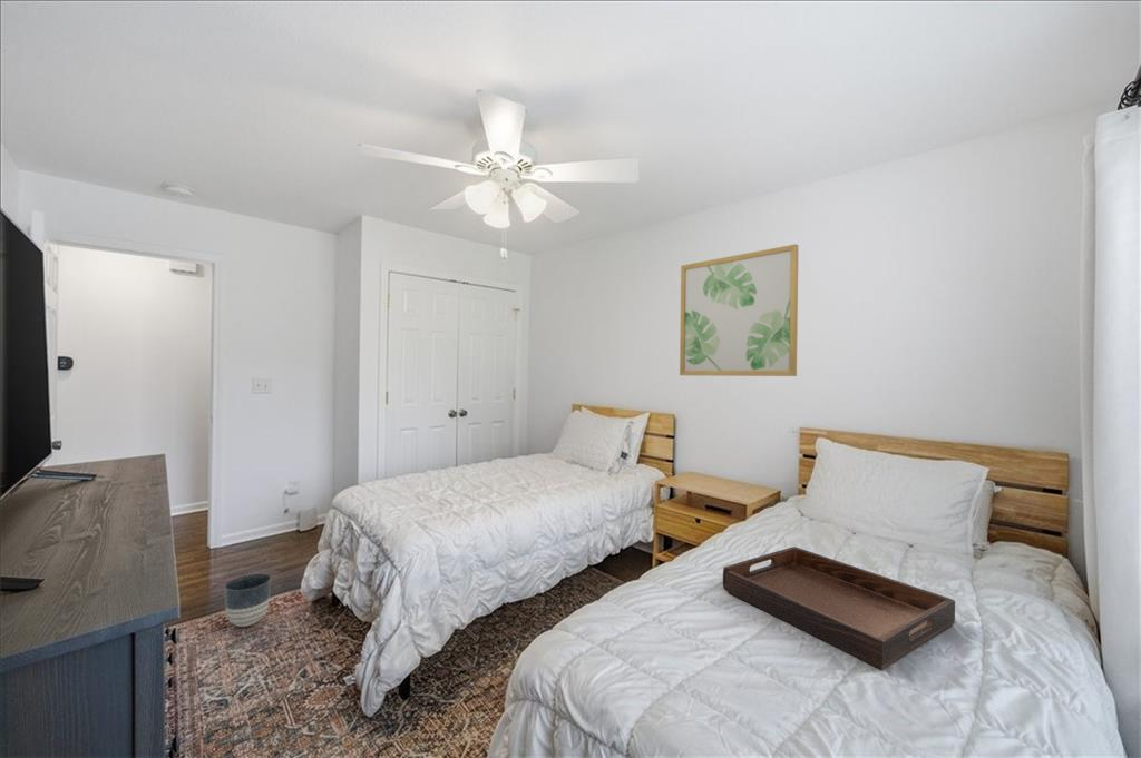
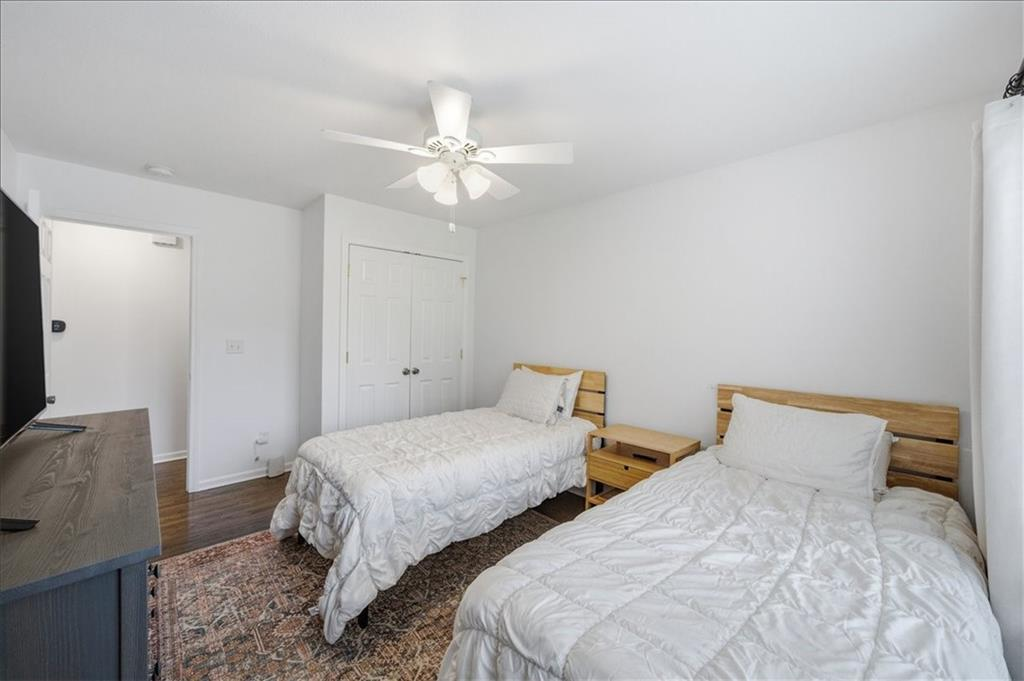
- wall art [679,243,800,377]
- serving tray [722,545,956,670]
- planter [224,573,272,628]
